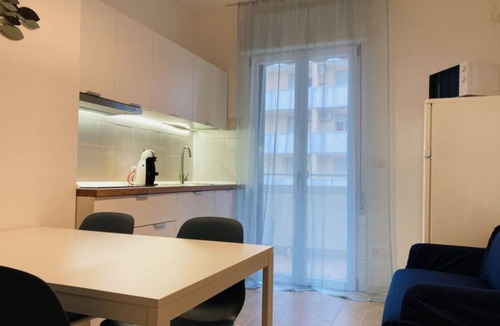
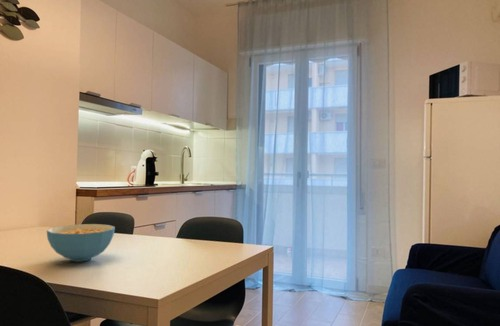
+ cereal bowl [46,223,116,263]
